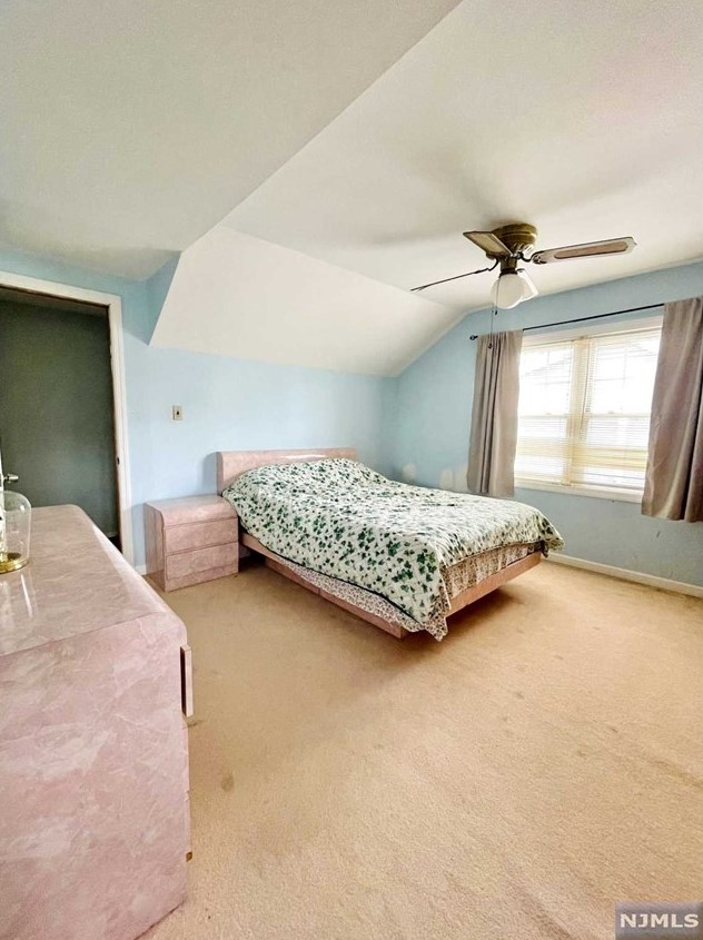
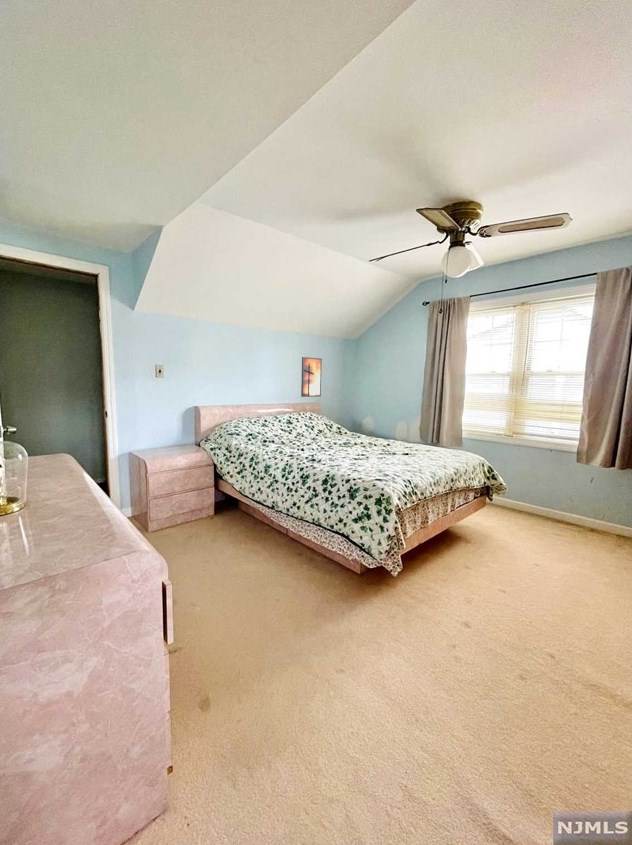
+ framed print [300,356,323,398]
